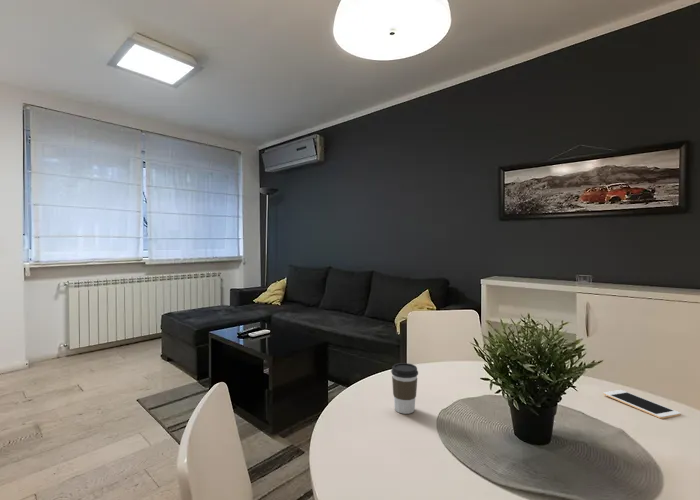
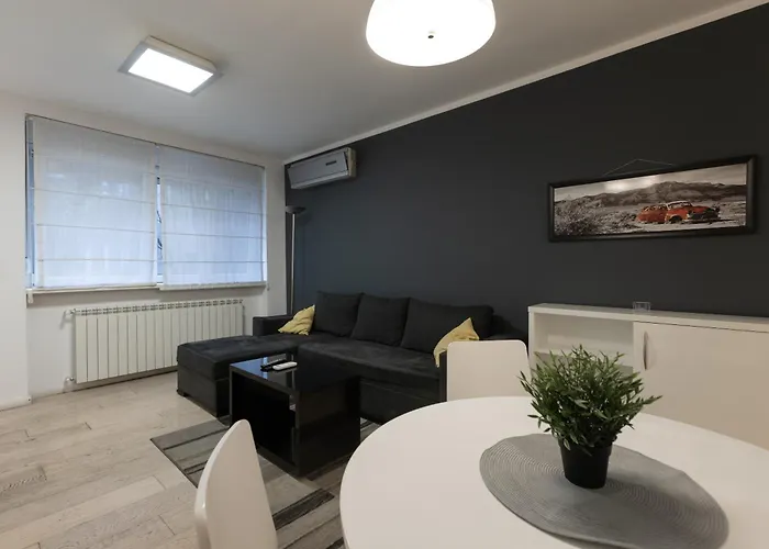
- coffee cup [390,362,419,415]
- cell phone [602,389,682,420]
